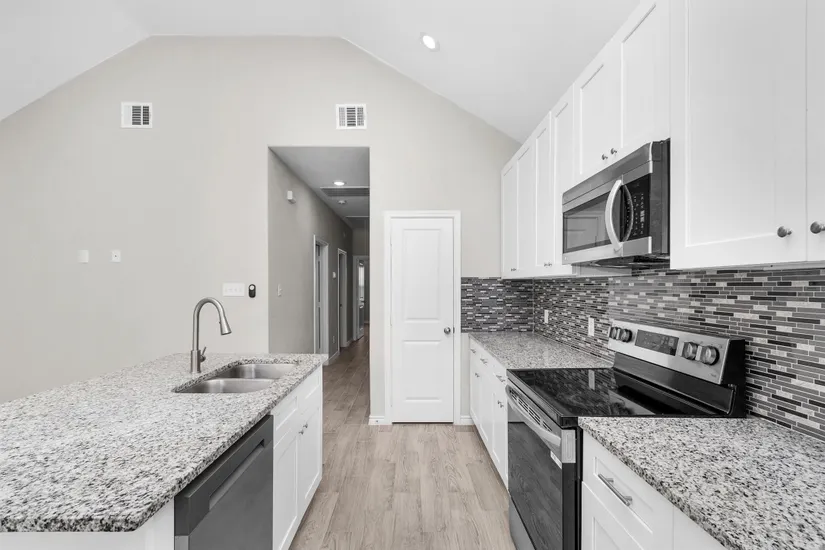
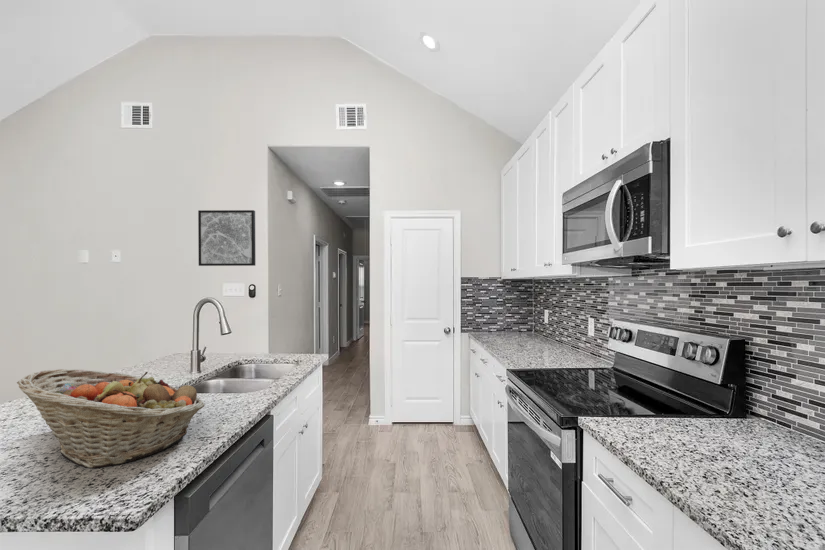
+ wall art [197,209,256,267]
+ fruit basket [16,368,206,469]
